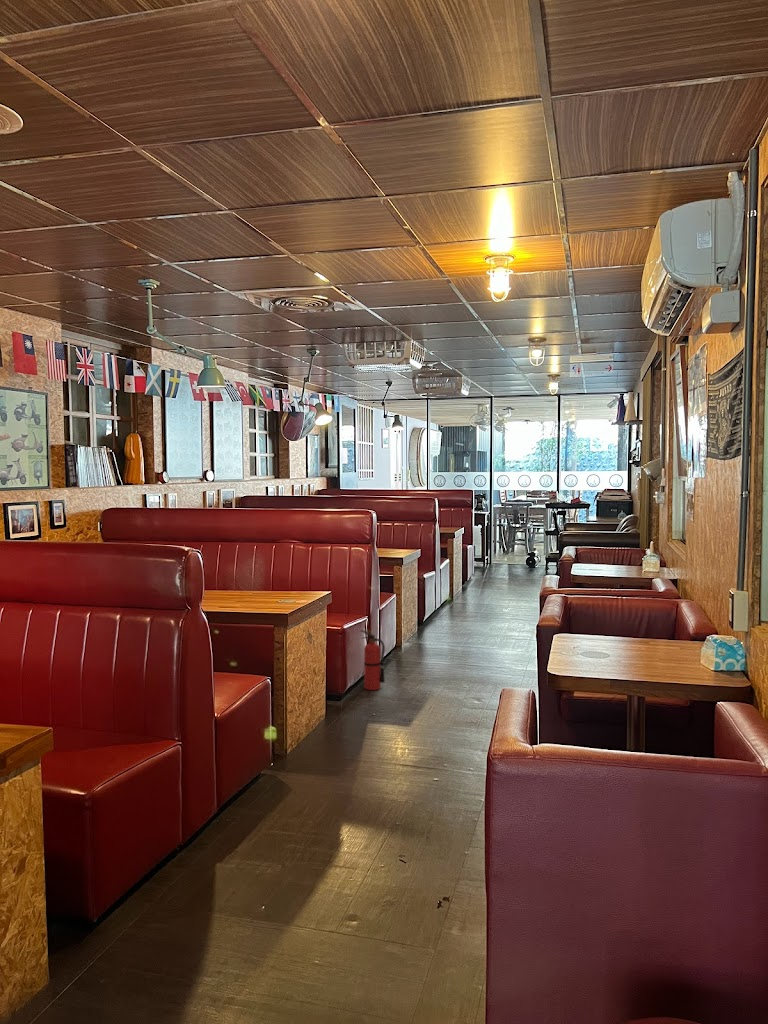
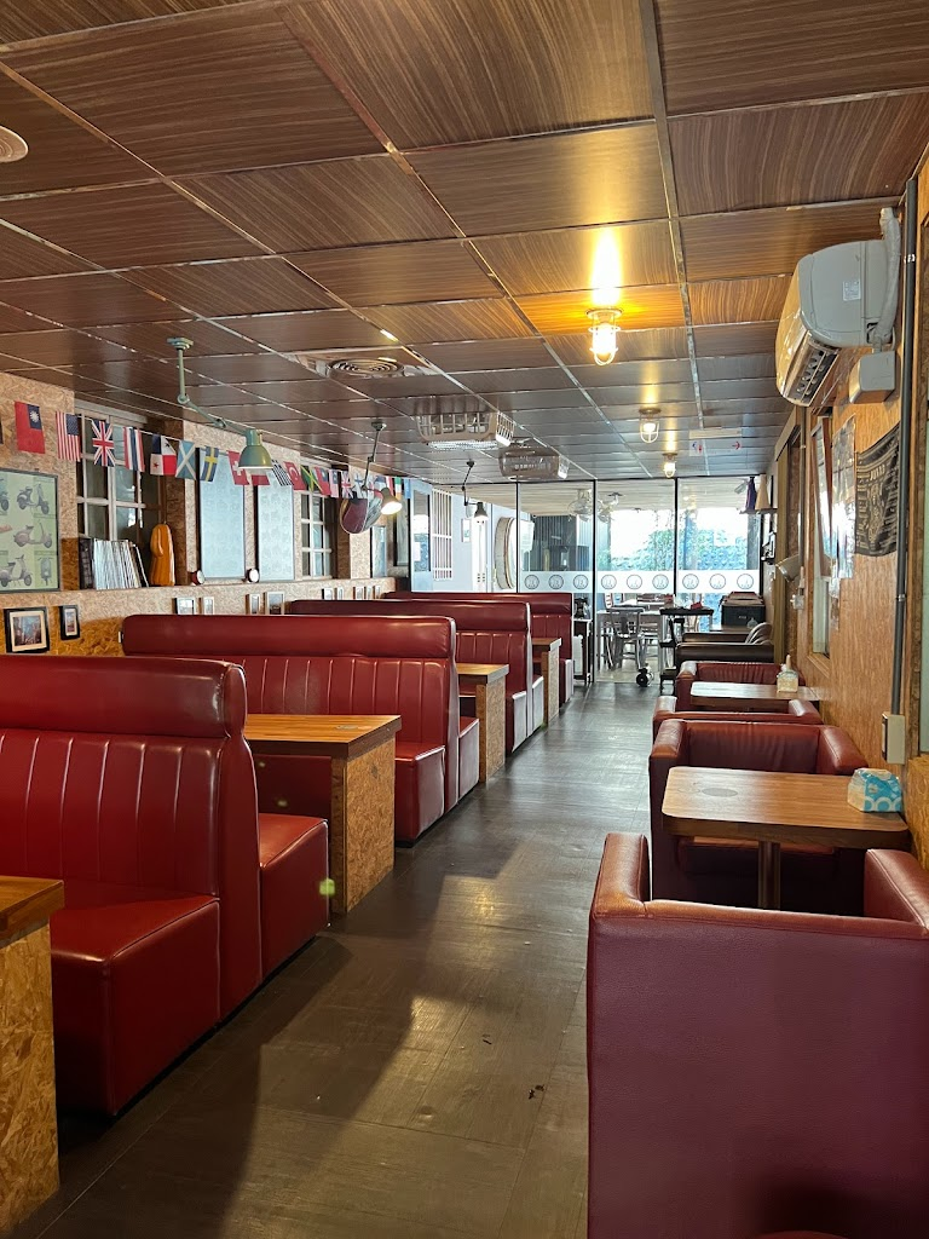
- fire extinguisher [360,629,386,691]
